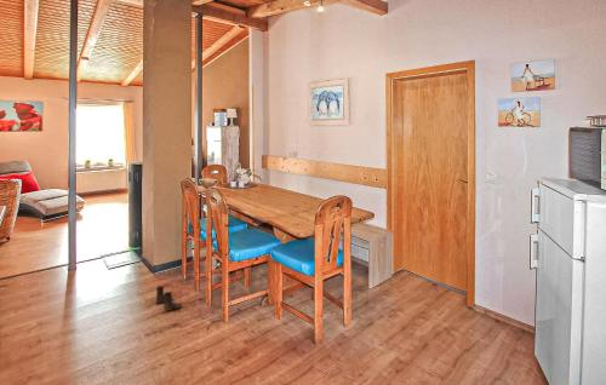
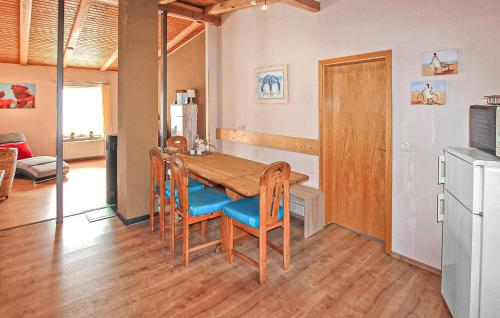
- boots [155,285,183,311]
